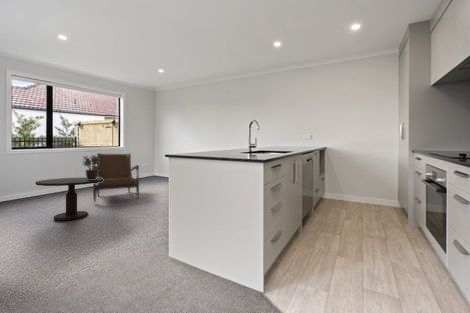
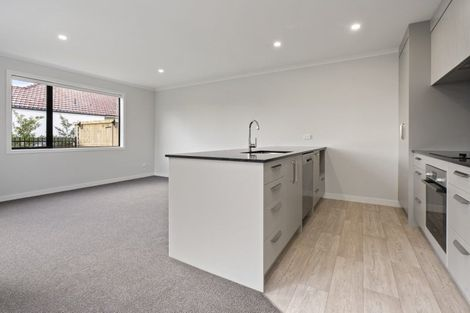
- potted plant [80,154,100,180]
- side table [34,177,103,221]
- armchair [92,152,140,203]
